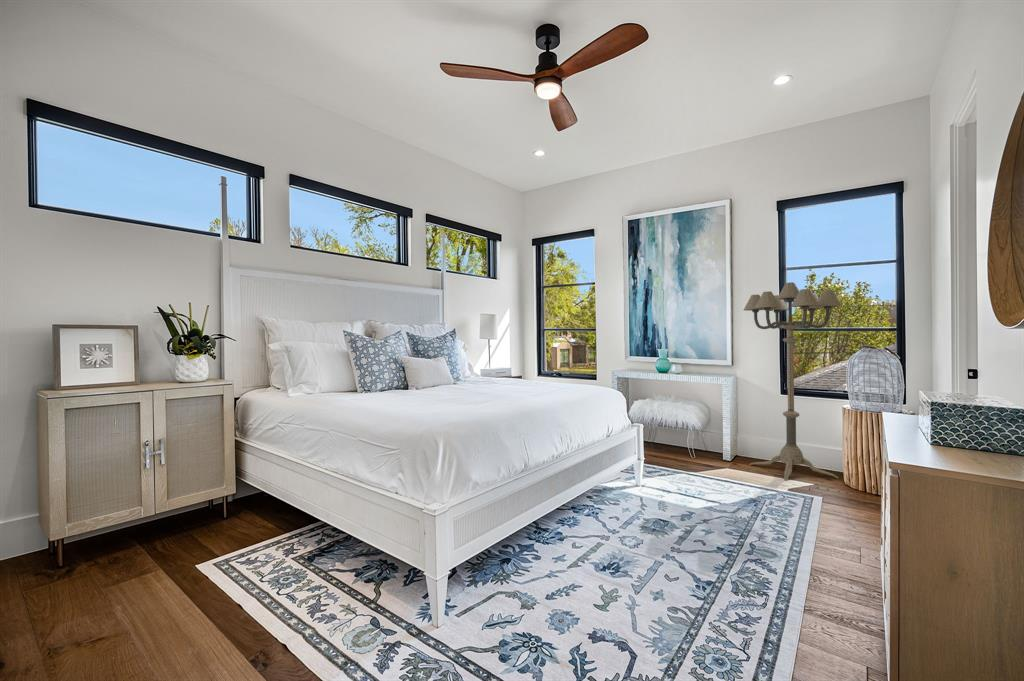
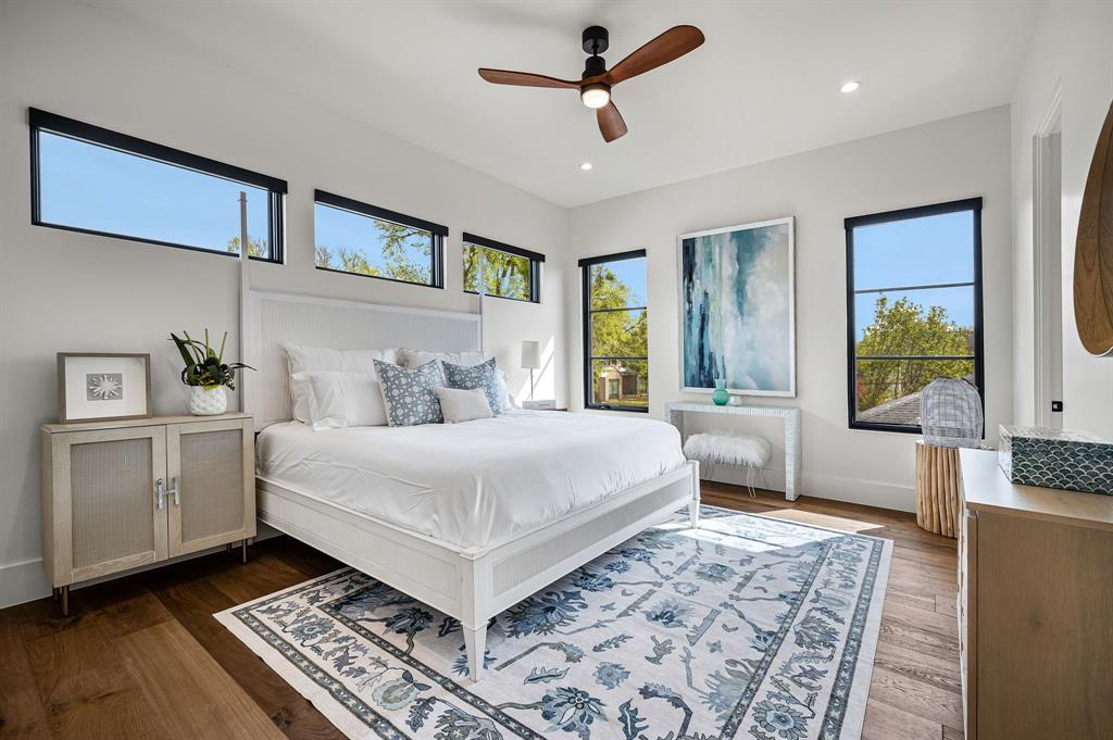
- floor lamp [743,281,843,482]
